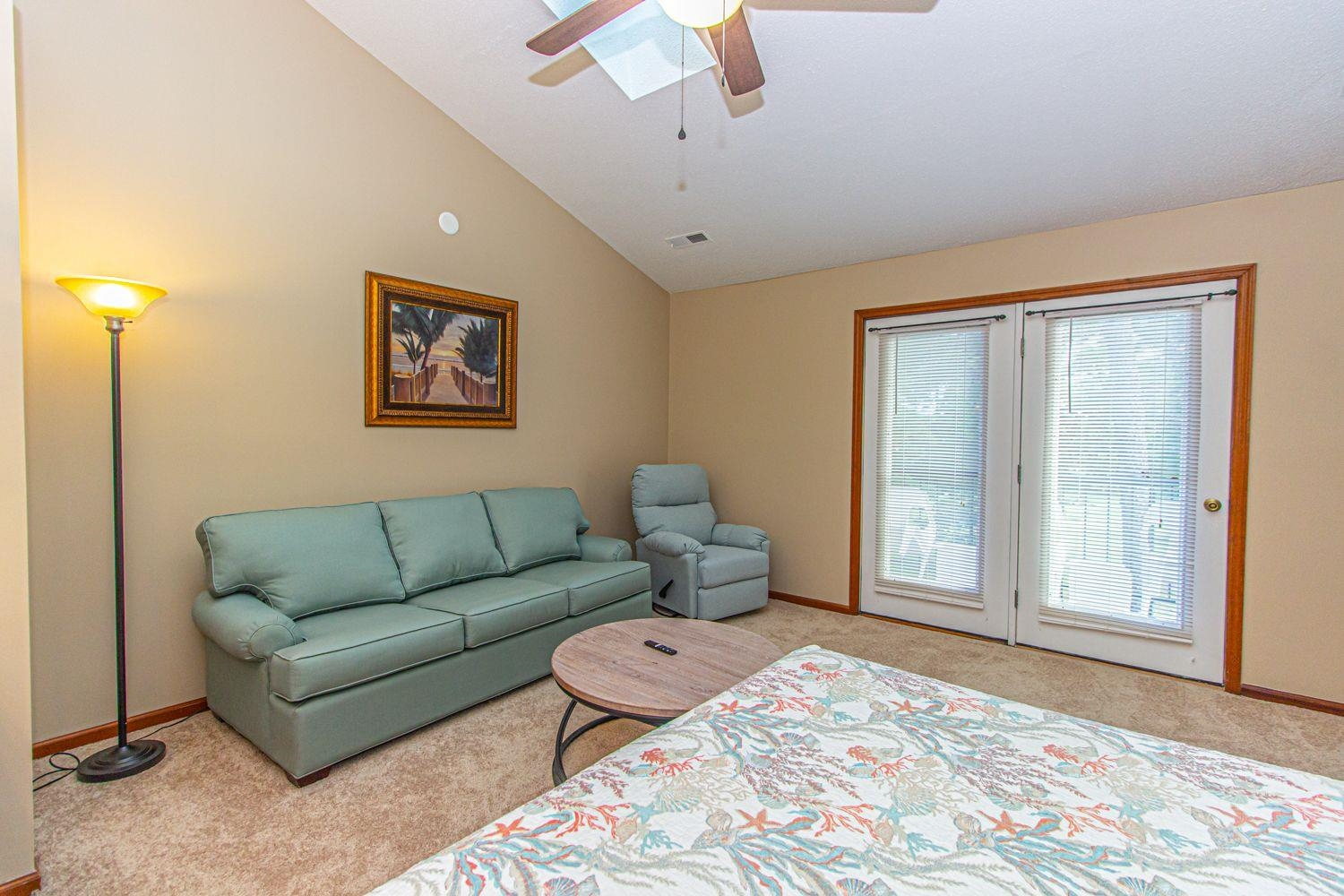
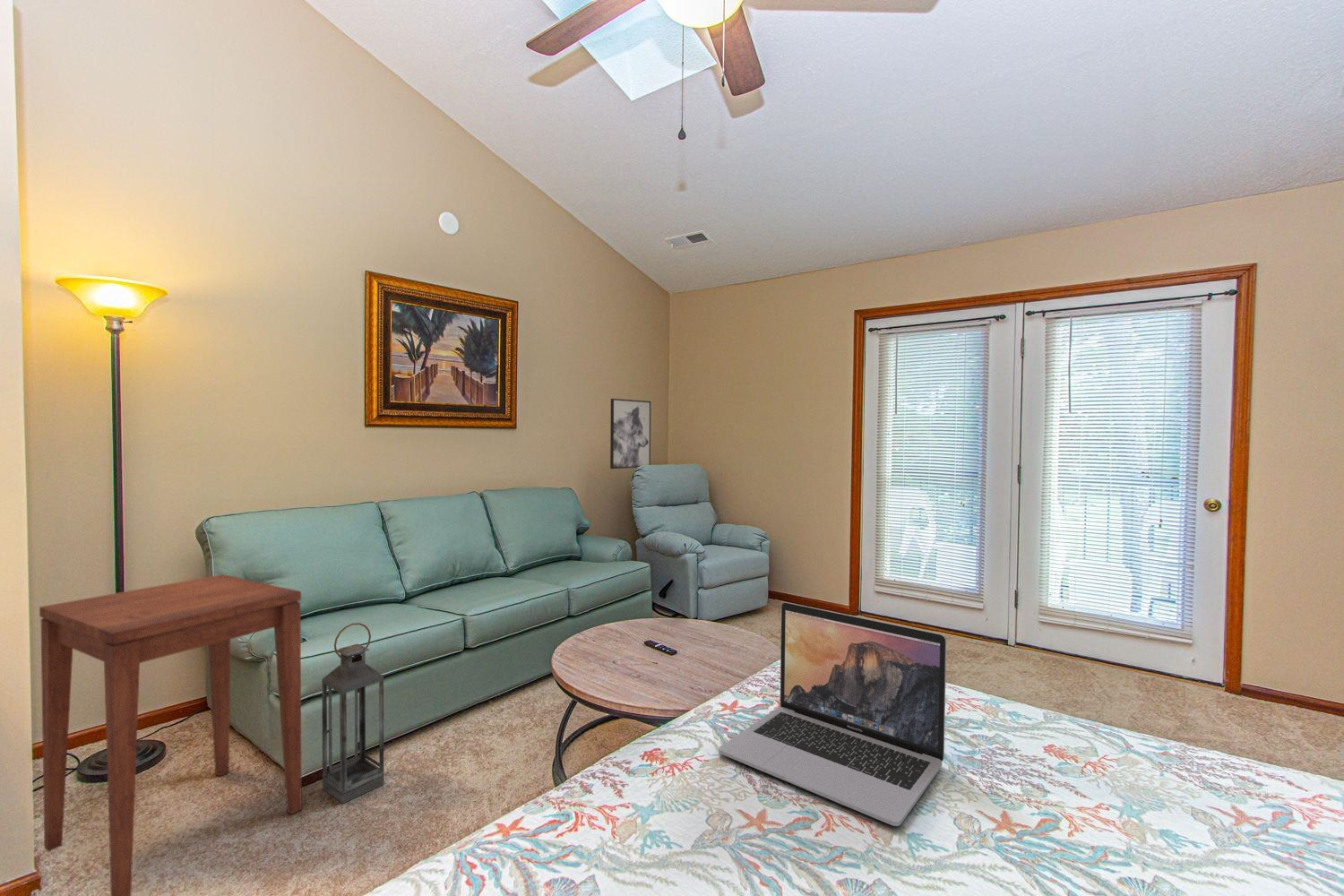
+ side table [39,573,303,896]
+ lantern [322,622,384,805]
+ wall art [609,398,651,470]
+ laptop [719,601,947,827]
